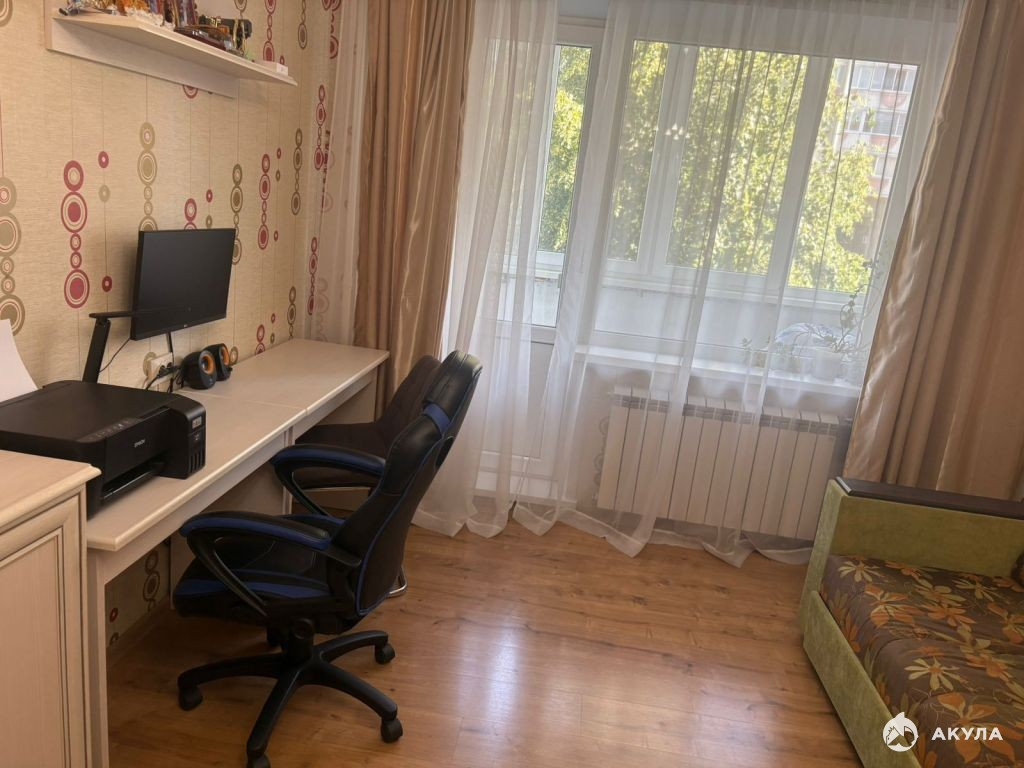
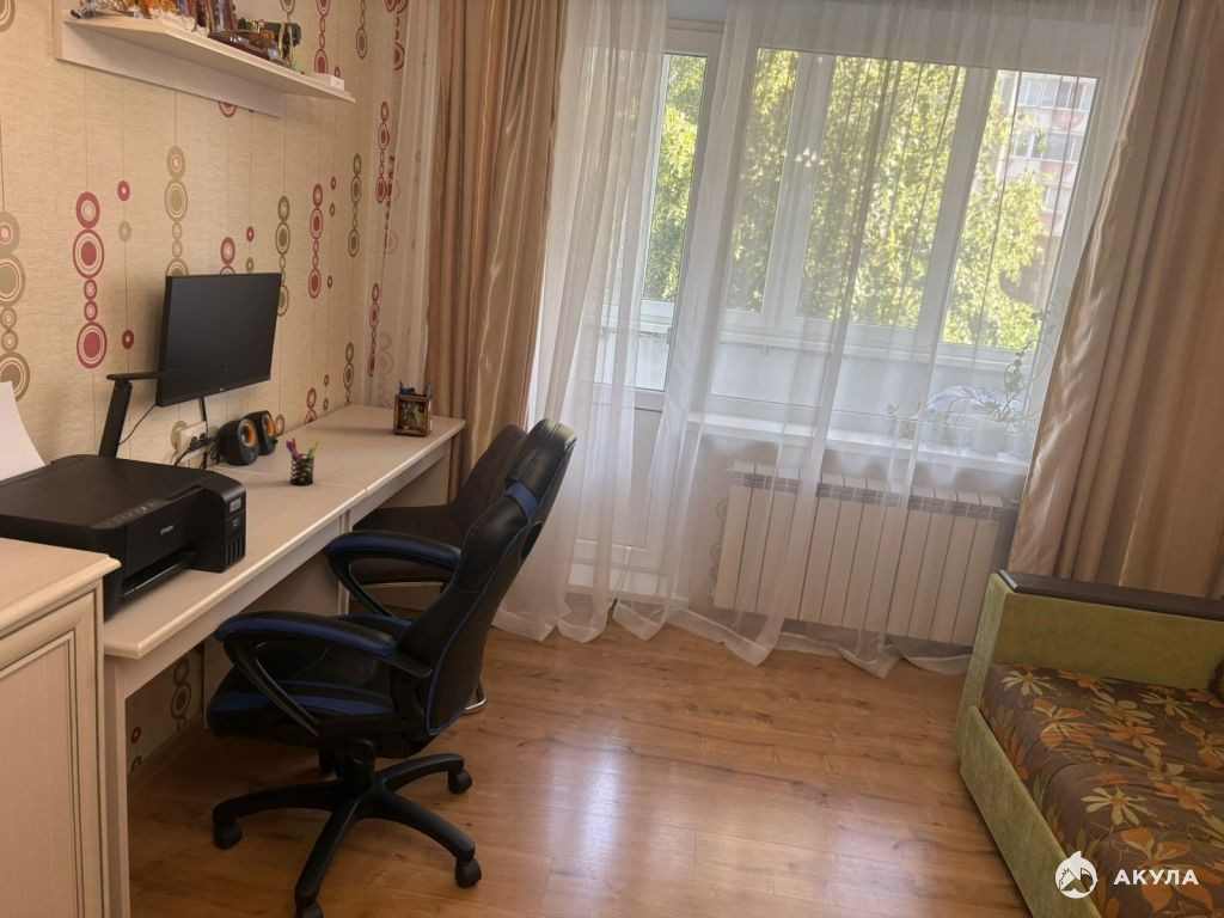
+ pen holder [284,437,320,486]
+ desk organizer [392,379,435,437]
